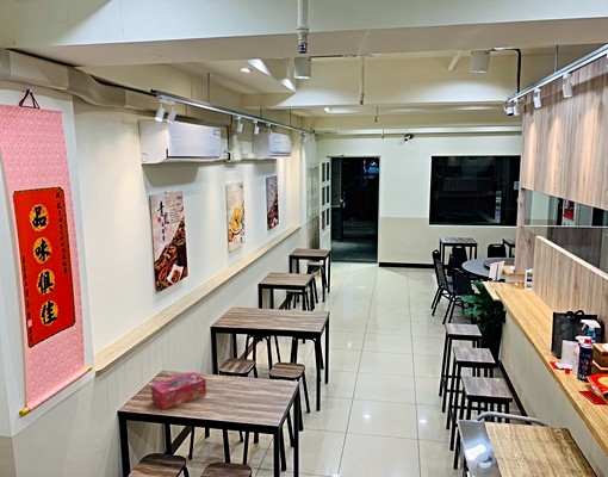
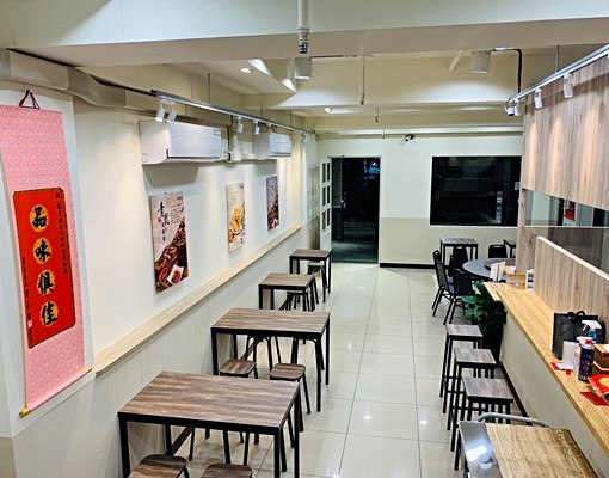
- tissue box [150,371,207,410]
